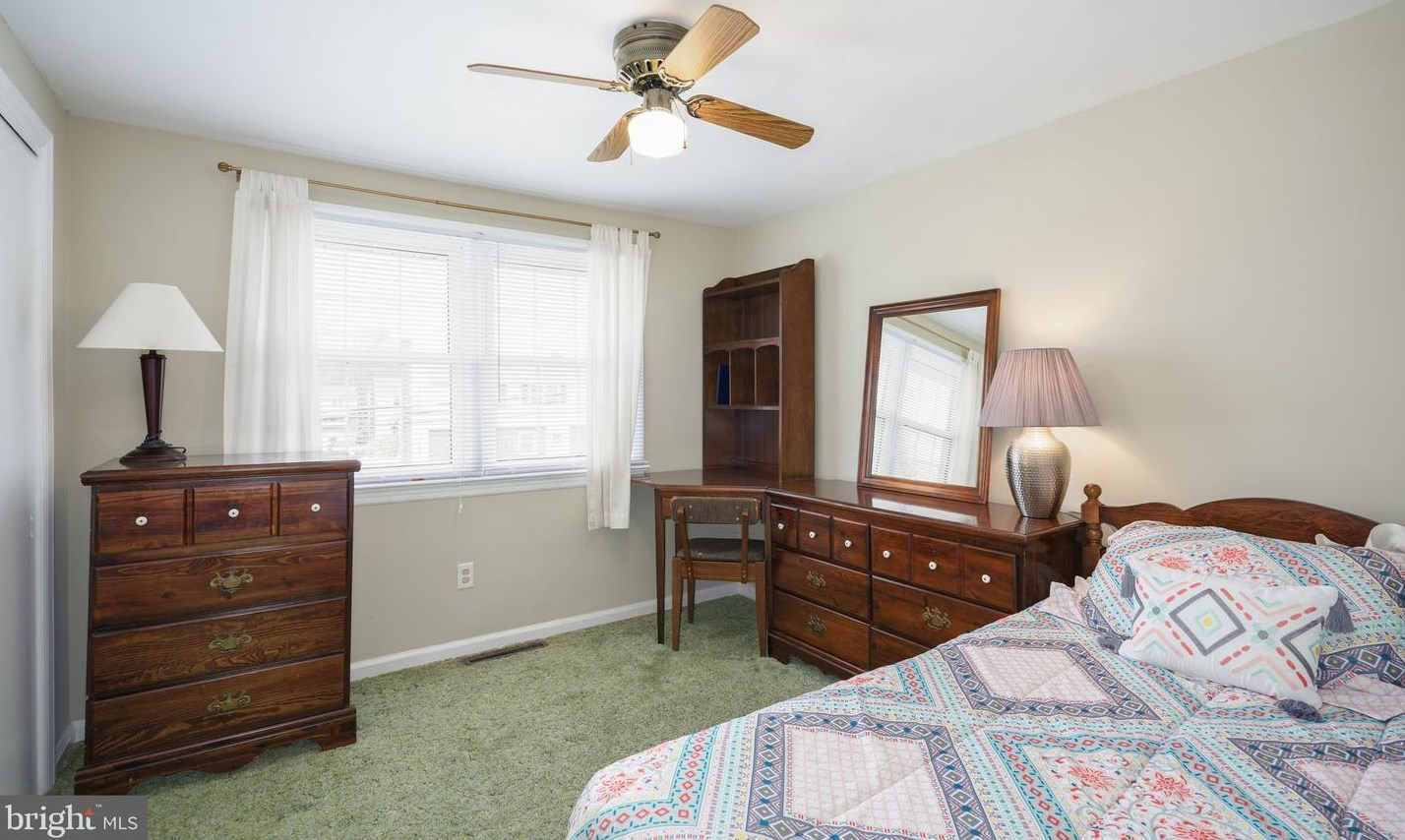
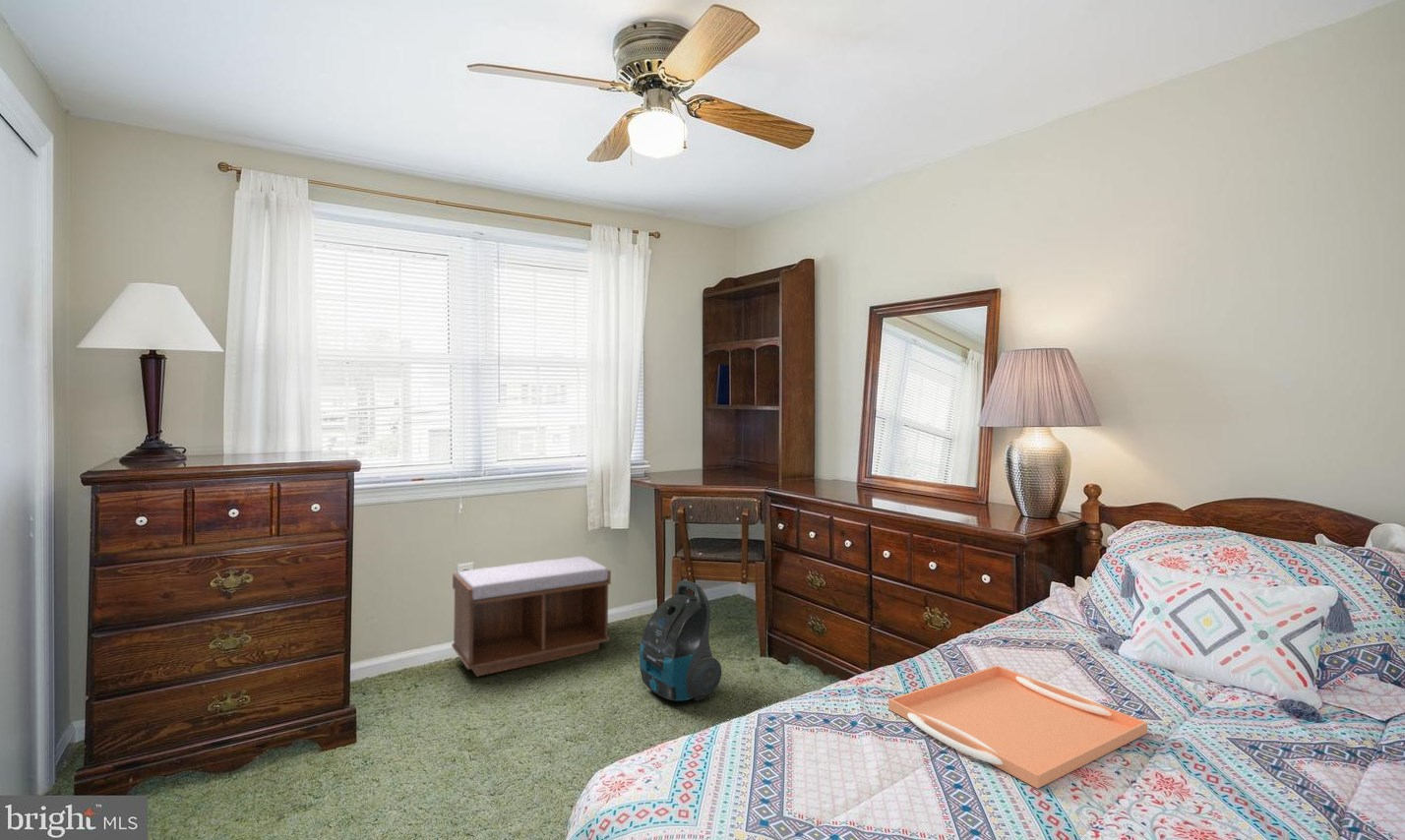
+ serving tray [887,665,1148,790]
+ vacuum cleaner [639,579,722,701]
+ bench [451,556,612,678]
